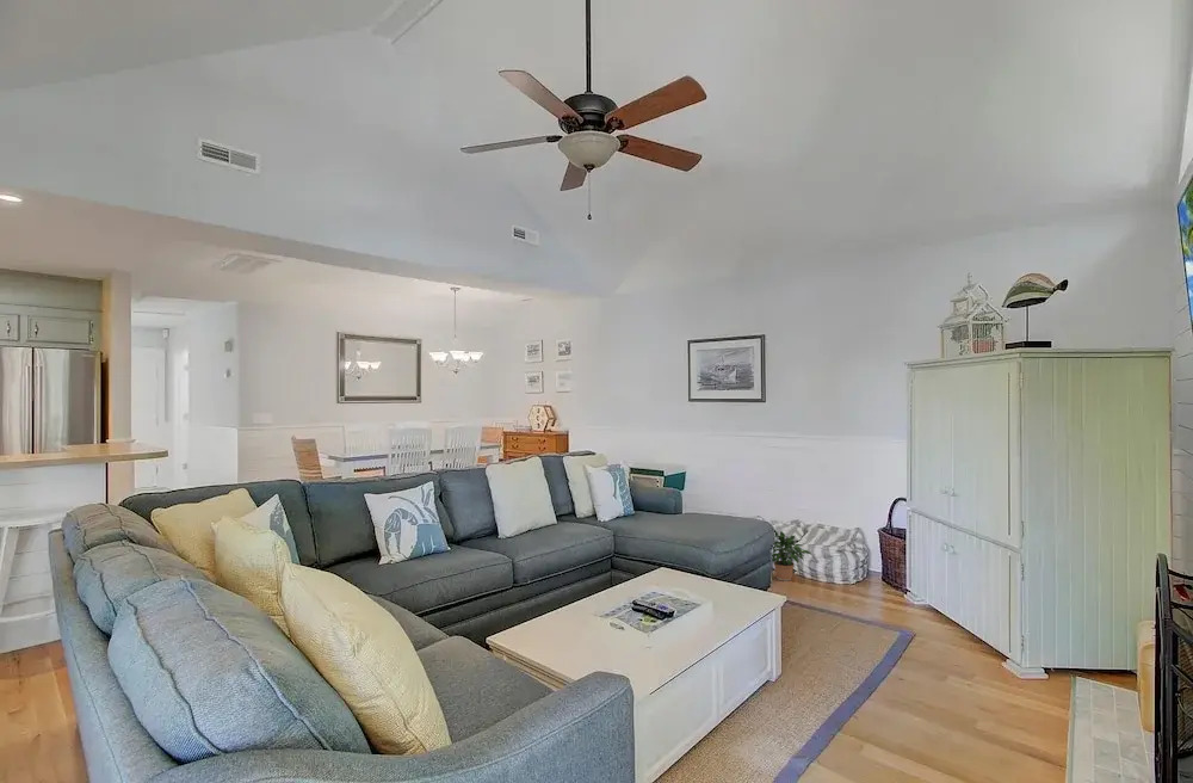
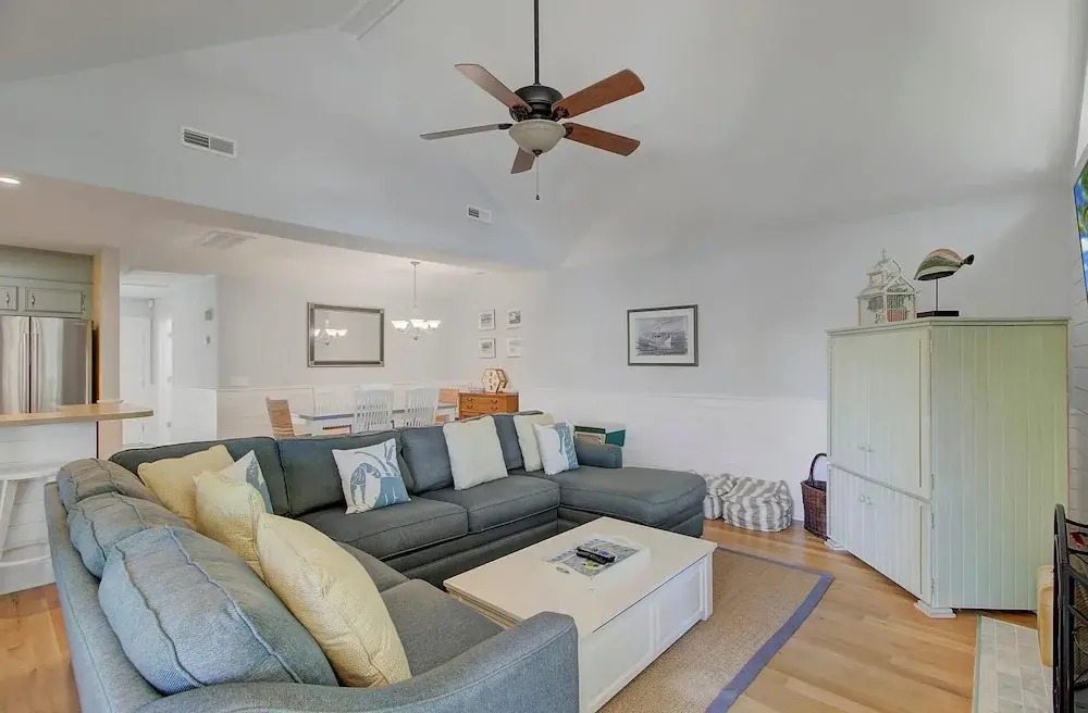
- potted plant [771,529,812,582]
